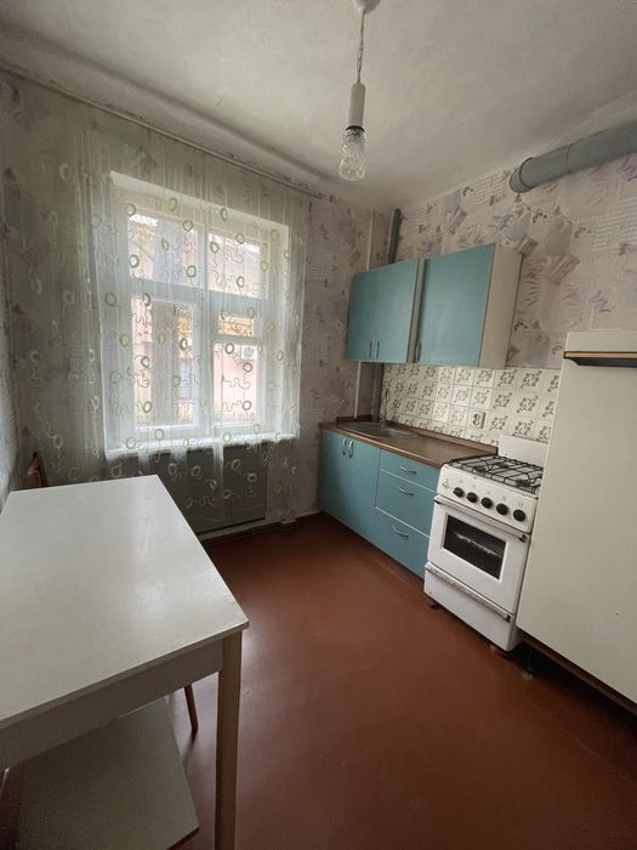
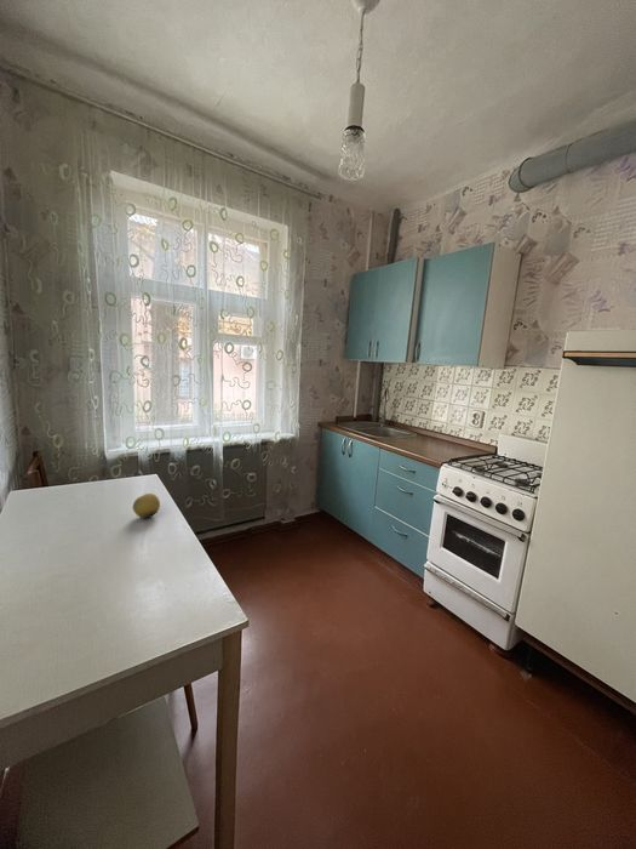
+ fruit [132,492,161,519]
